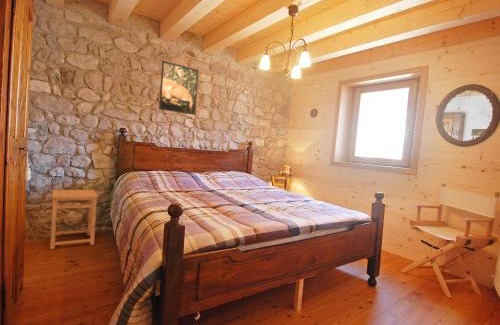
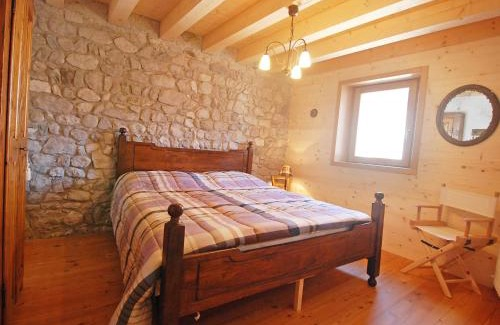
- side table [49,189,99,250]
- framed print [158,60,199,116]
